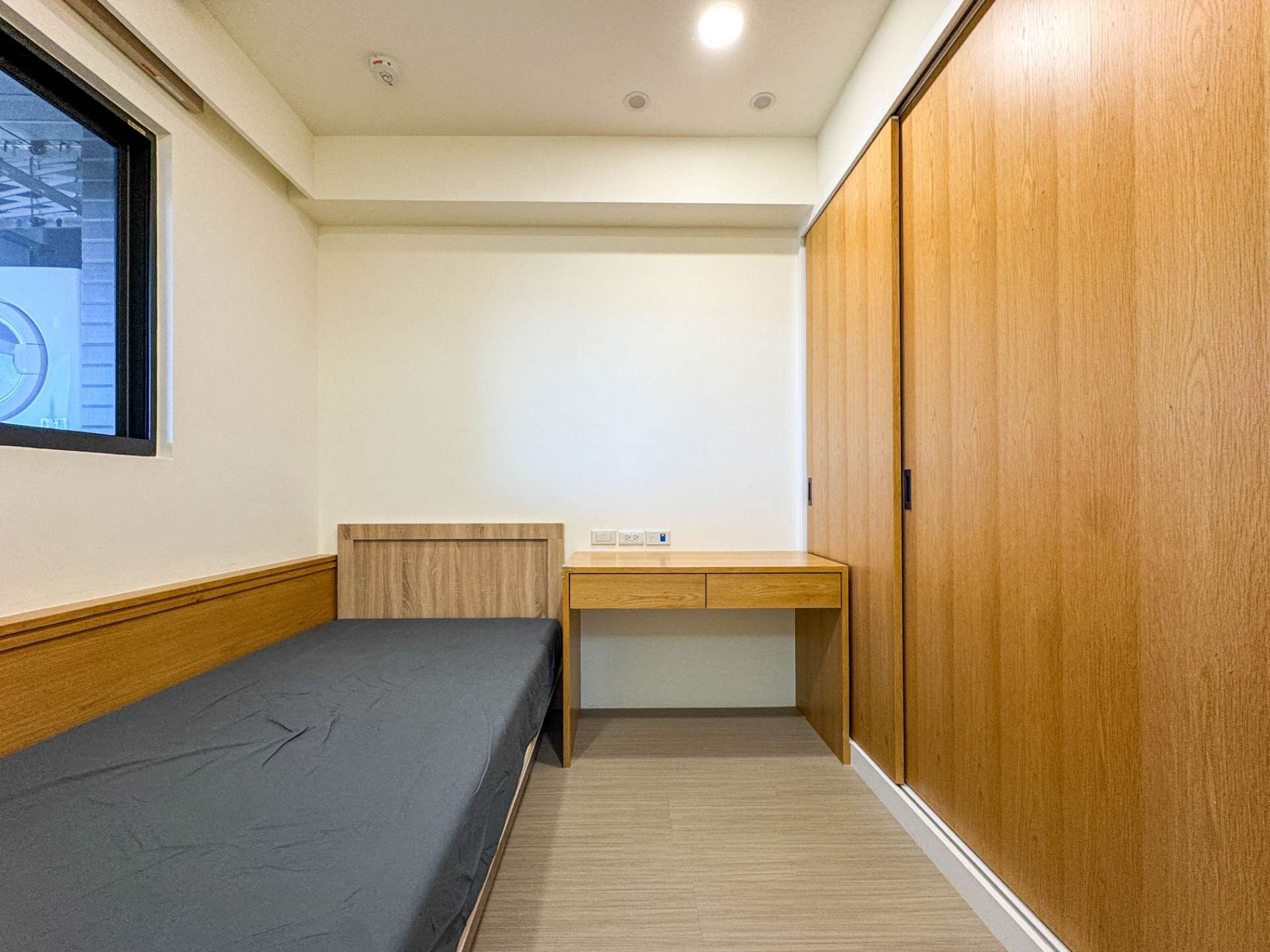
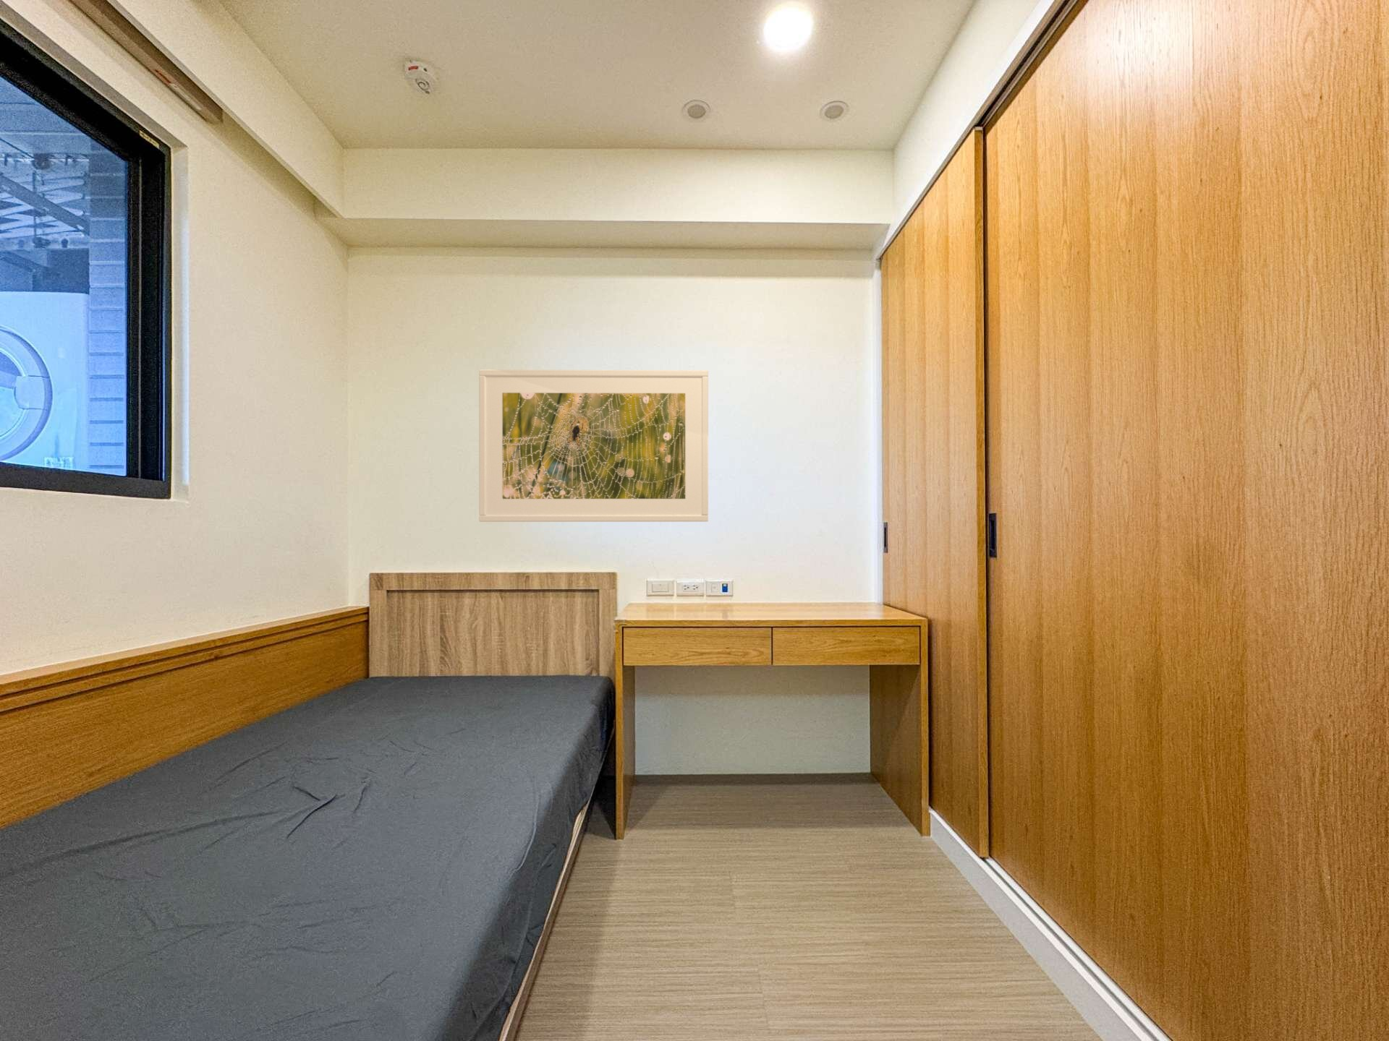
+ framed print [478,369,709,523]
